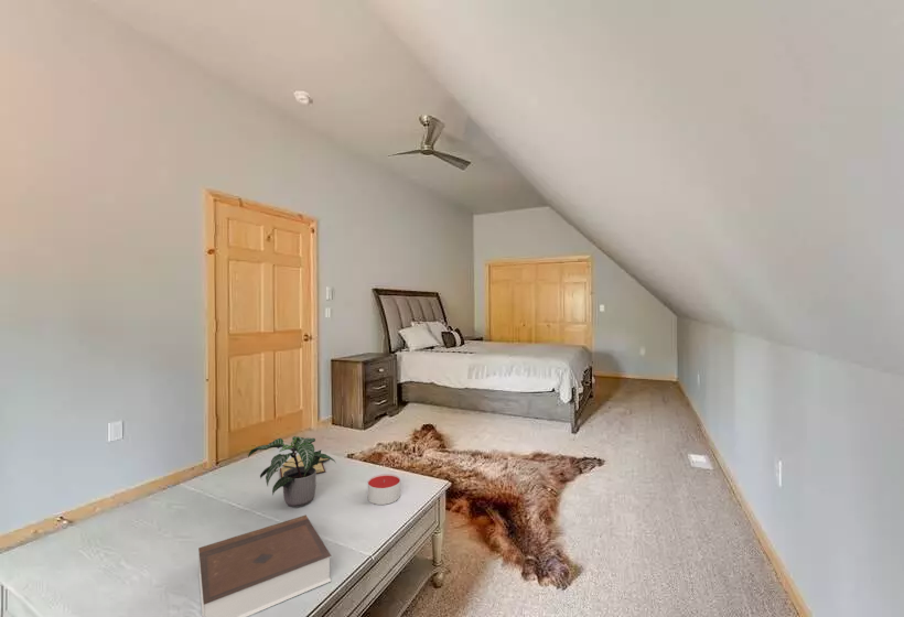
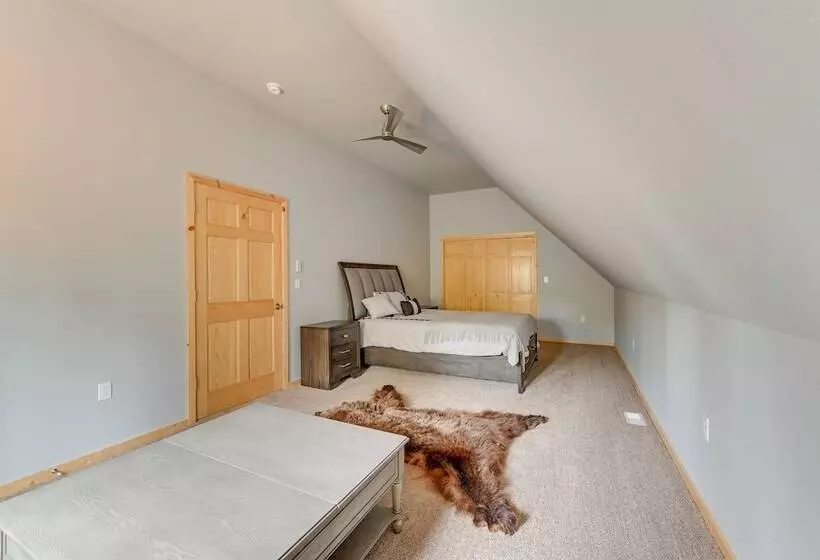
- potted plant [247,435,336,509]
- diary [279,454,330,478]
- book [197,513,332,617]
- candle [367,473,401,506]
